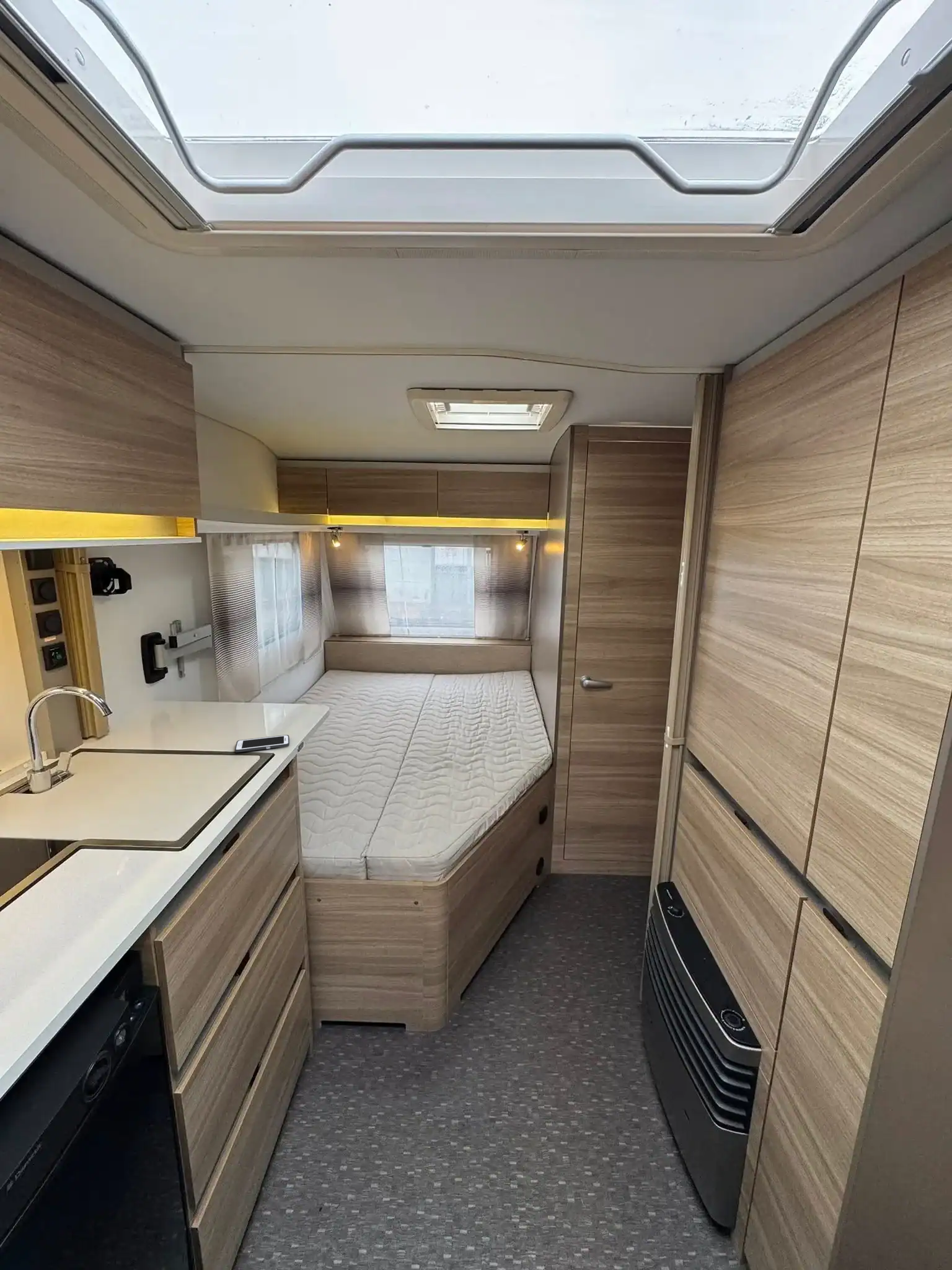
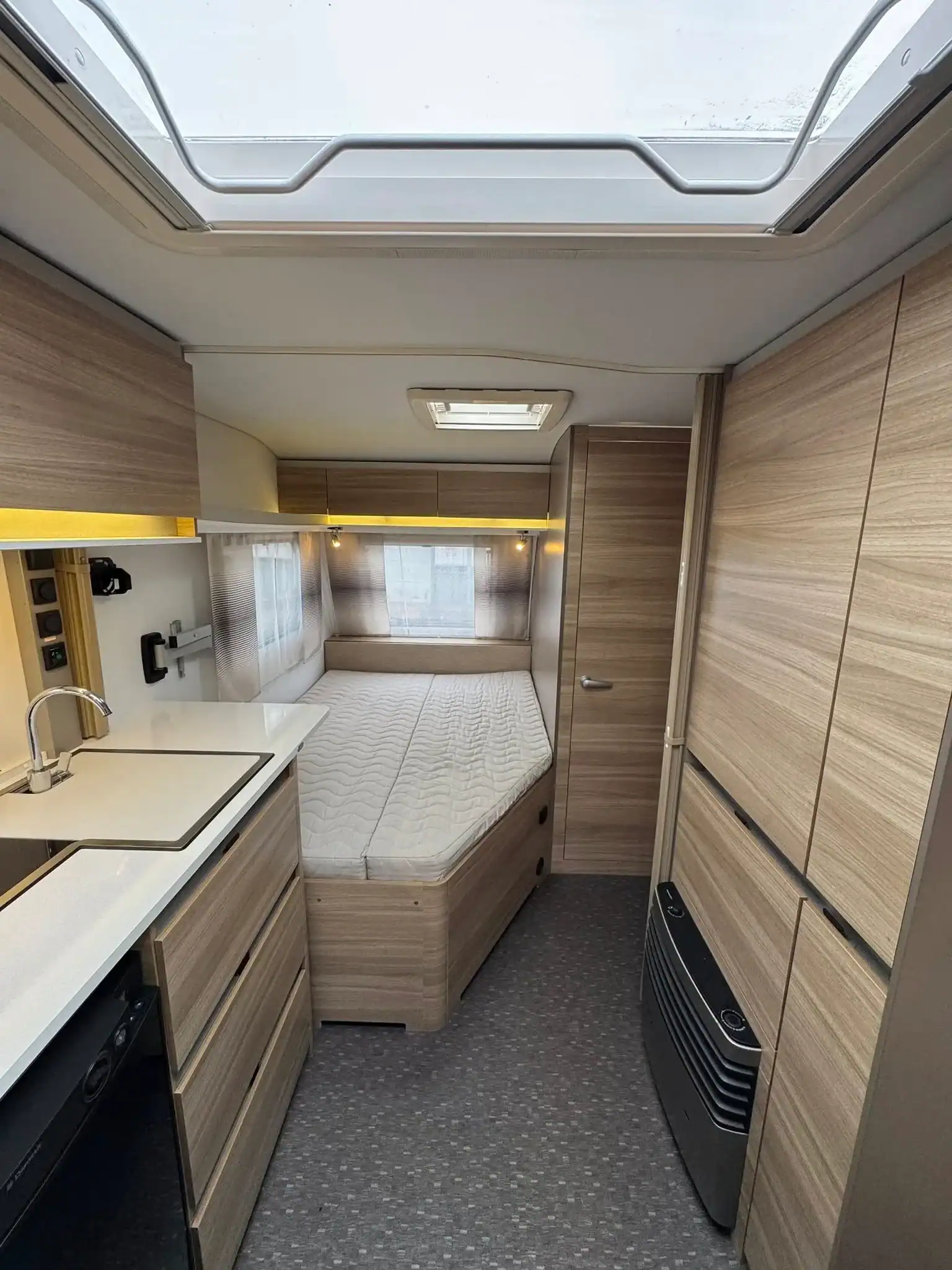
- cell phone [234,734,290,753]
